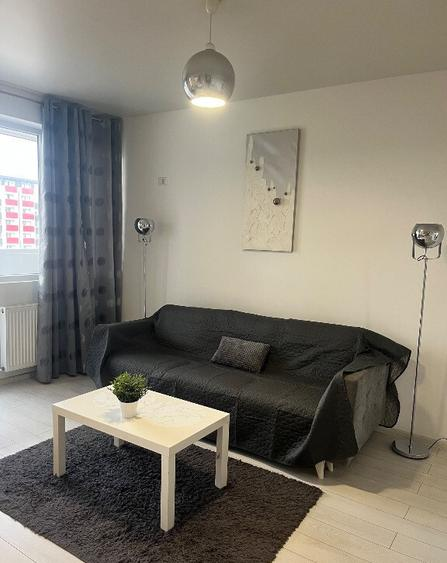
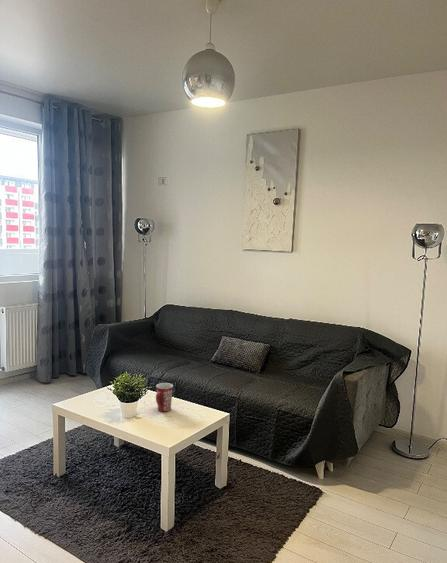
+ mug [155,382,174,413]
